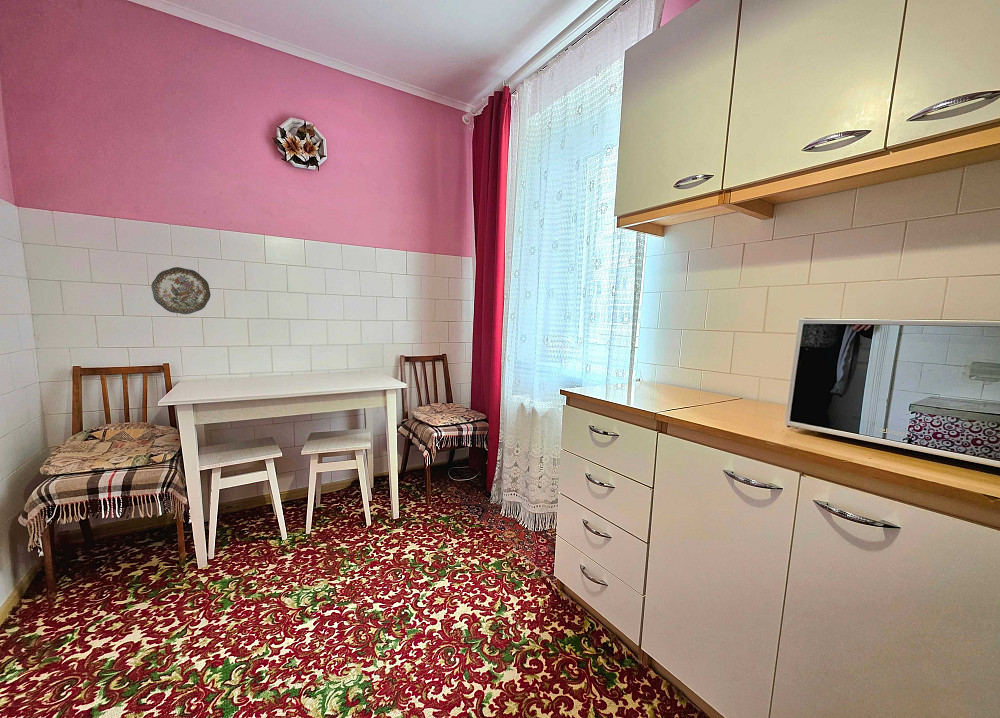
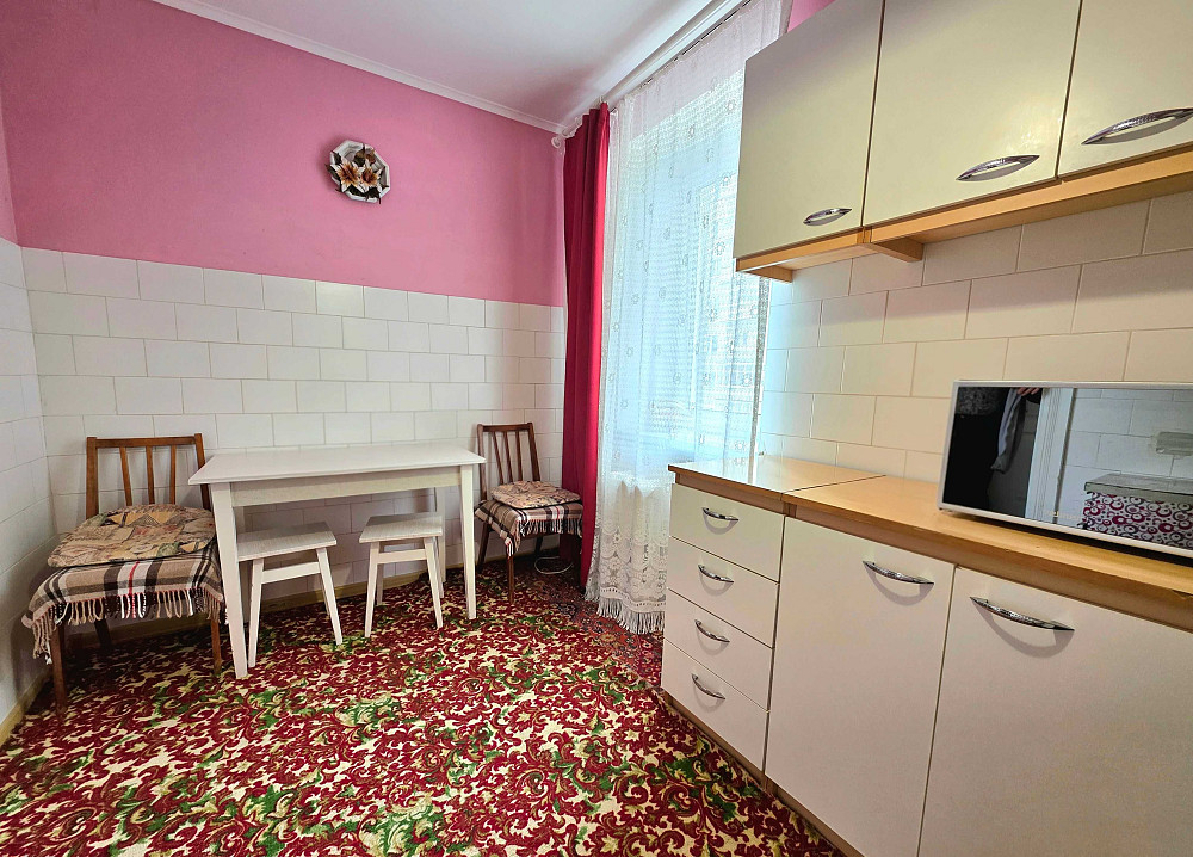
- decorative plate [150,266,212,315]
